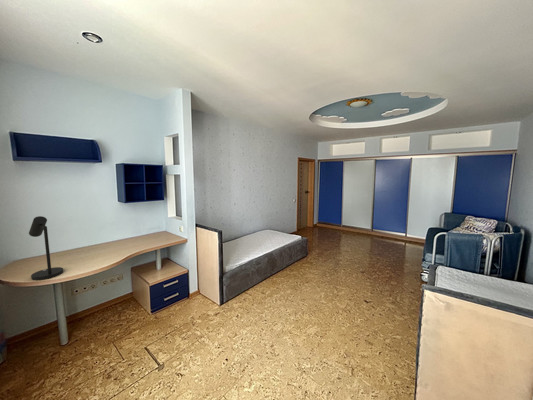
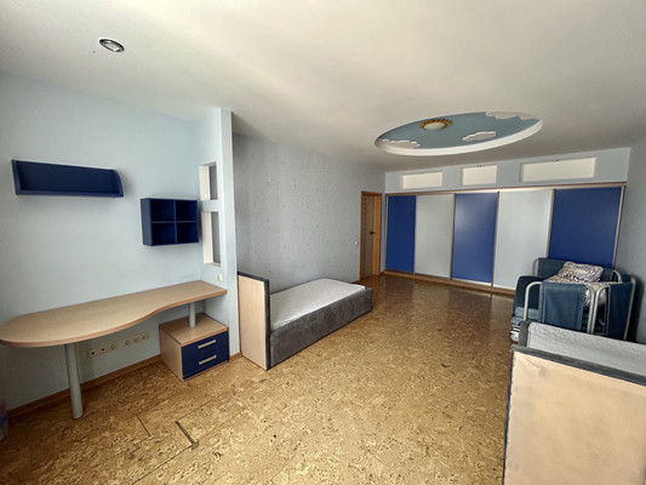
- desk lamp [28,215,65,281]
